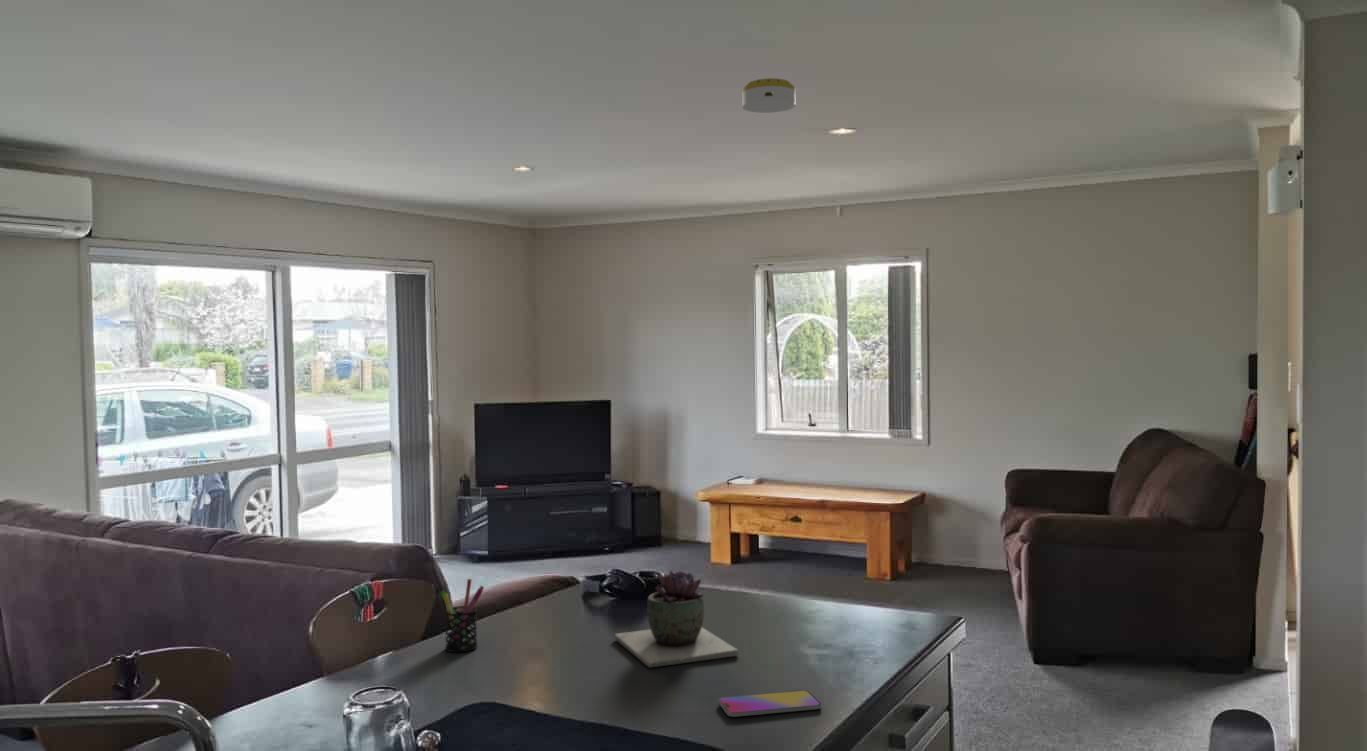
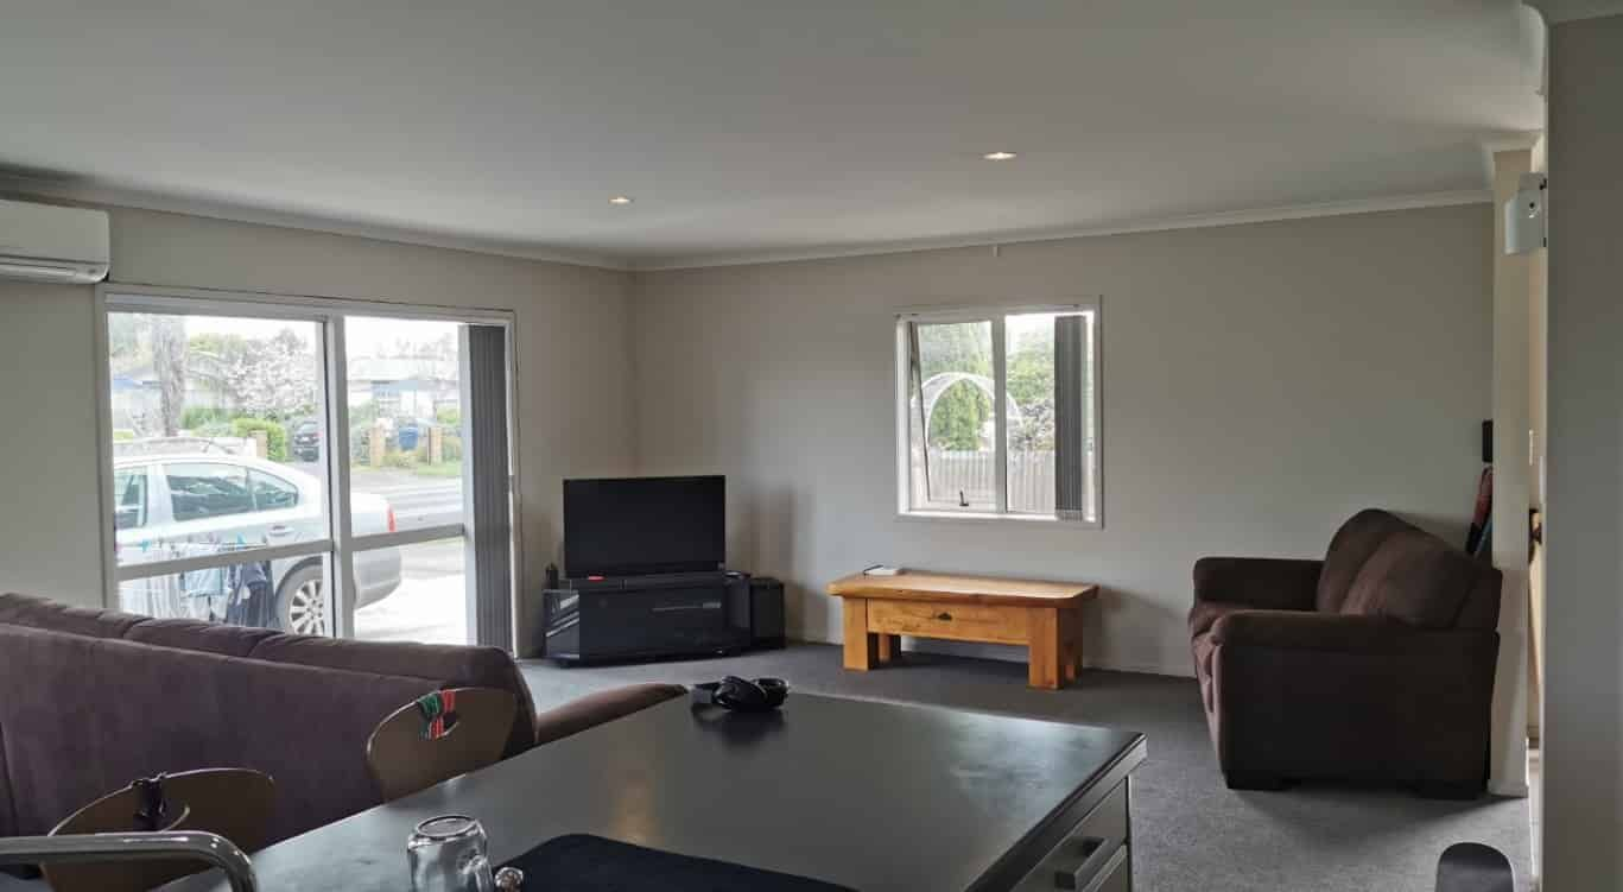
- smoke detector [741,77,796,114]
- smartphone [717,690,822,718]
- pen holder [439,578,485,653]
- succulent plant [614,569,739,669]
